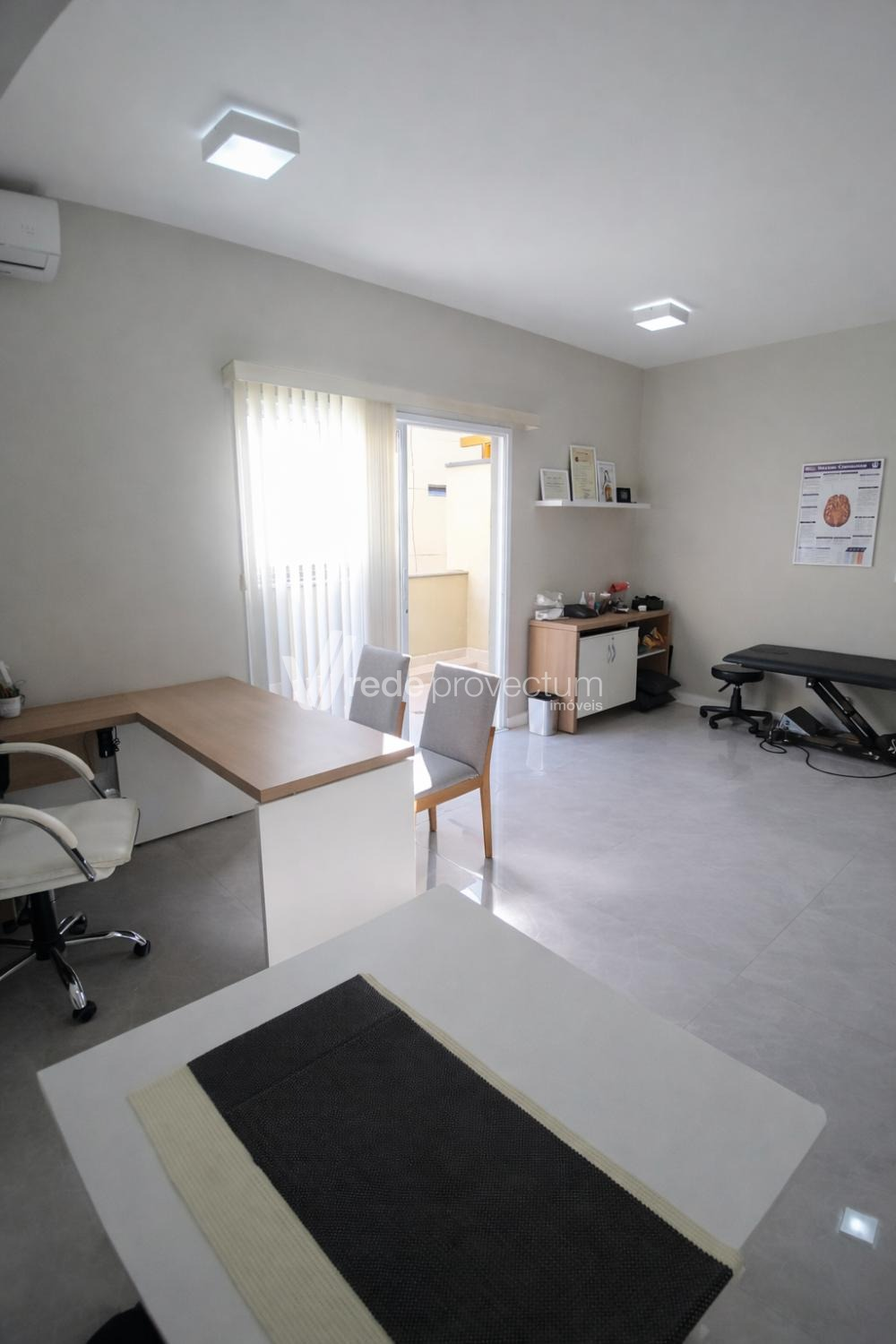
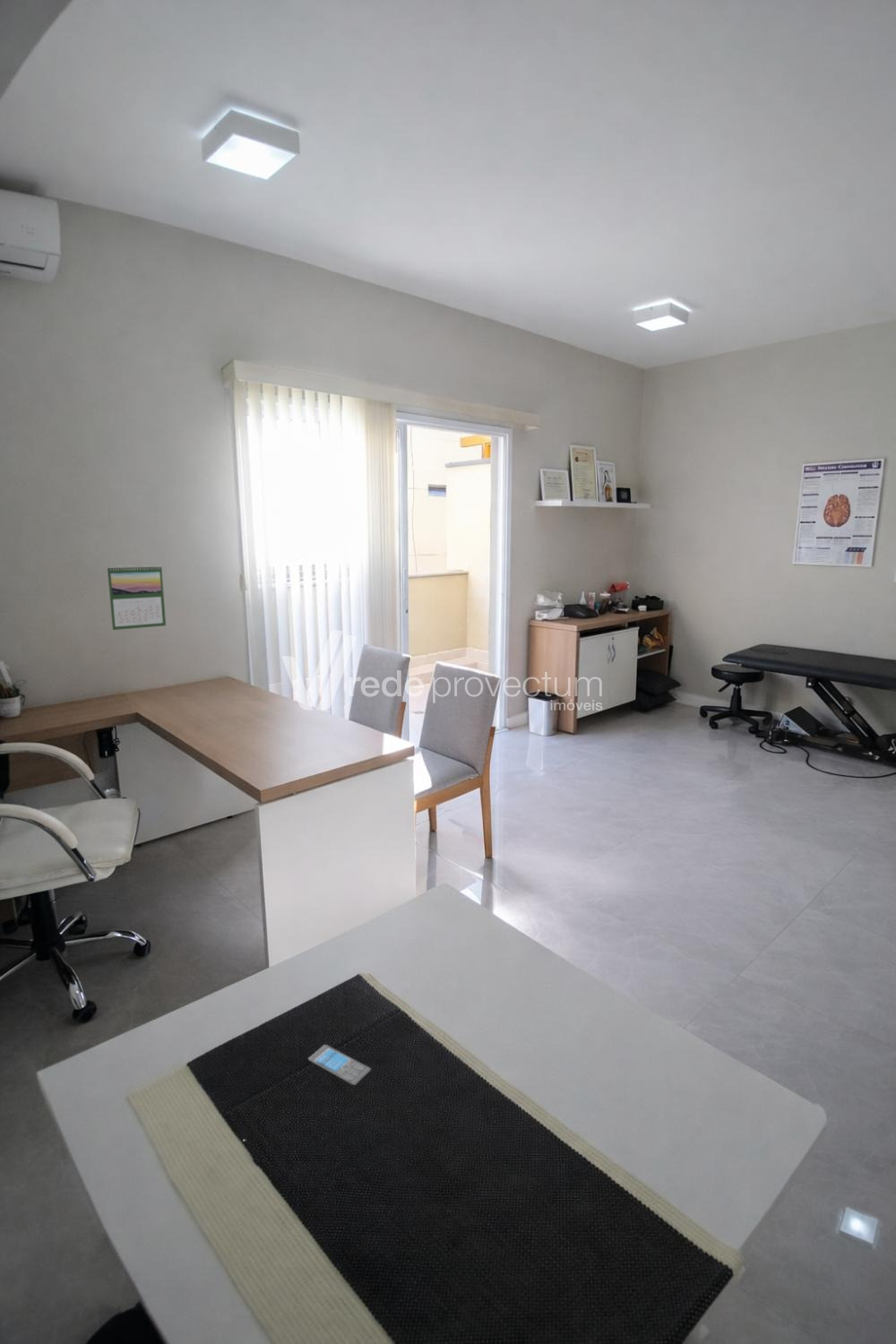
+ cell phone [243,1044,372,1142]
+ calendar [107,564,167,631]
